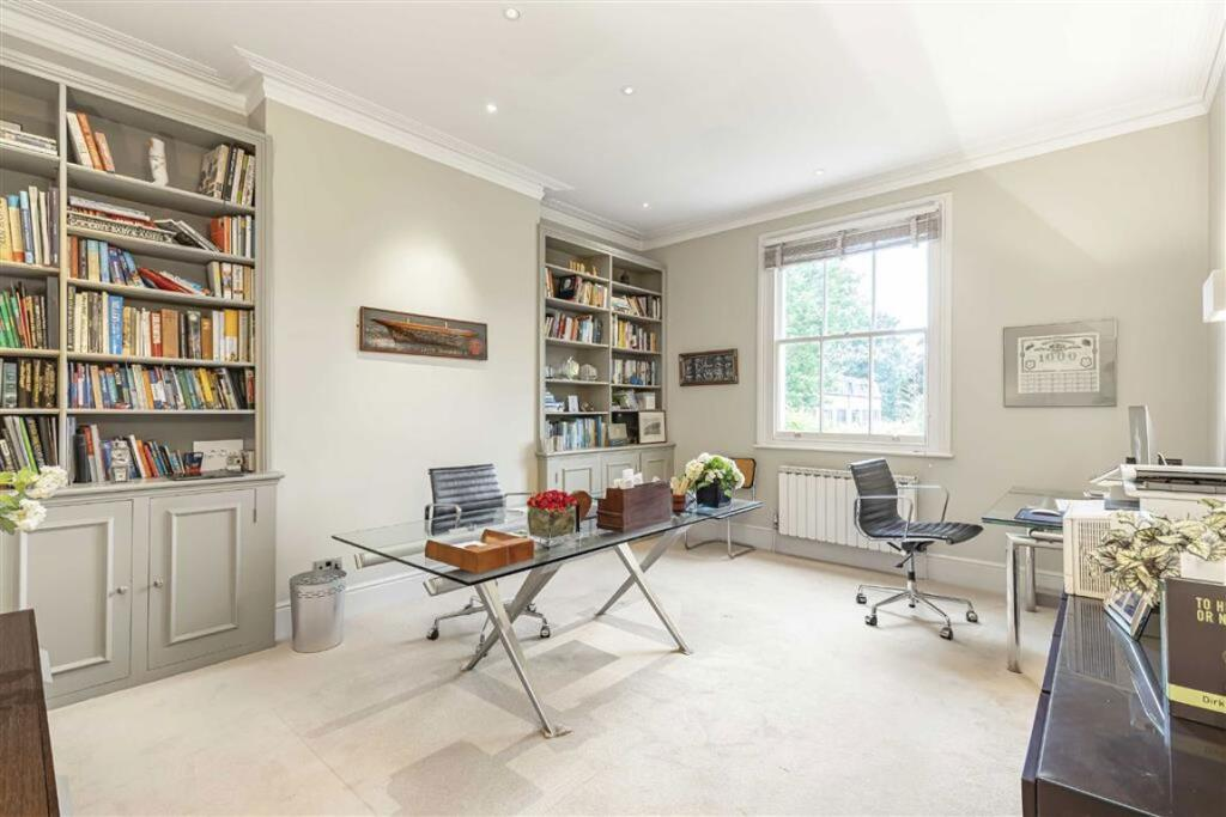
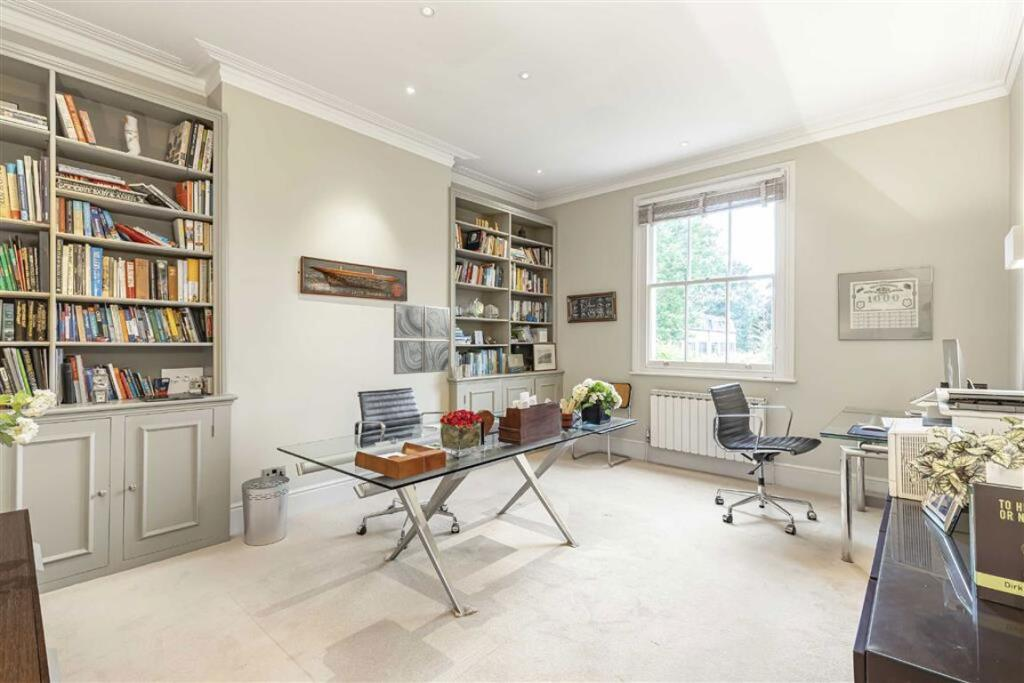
+ wall art [393,303,451,375]
